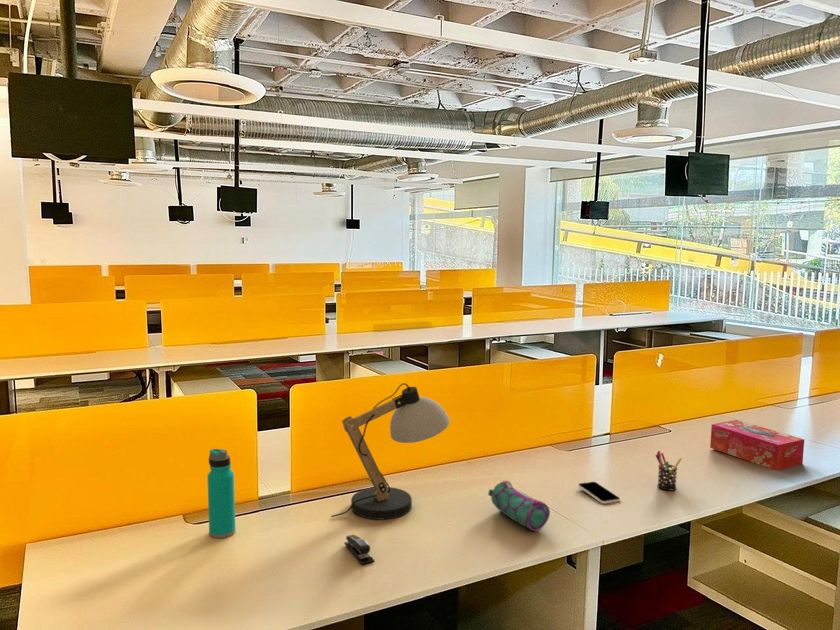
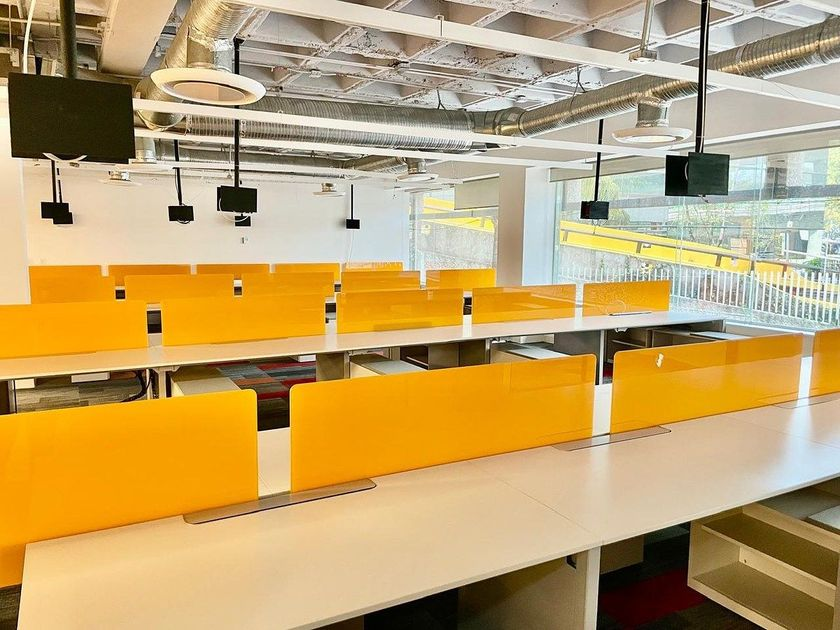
- pen holder [654,450,683,491]
- desk lamp [330,382,451,521]
- smartphone [577,481,621,505]
- stapler [344,534,375,566]
- tissue box [709,419,805,471]
- water bottle [206,448,237,539]
- pencil case [487,479,551,532]
